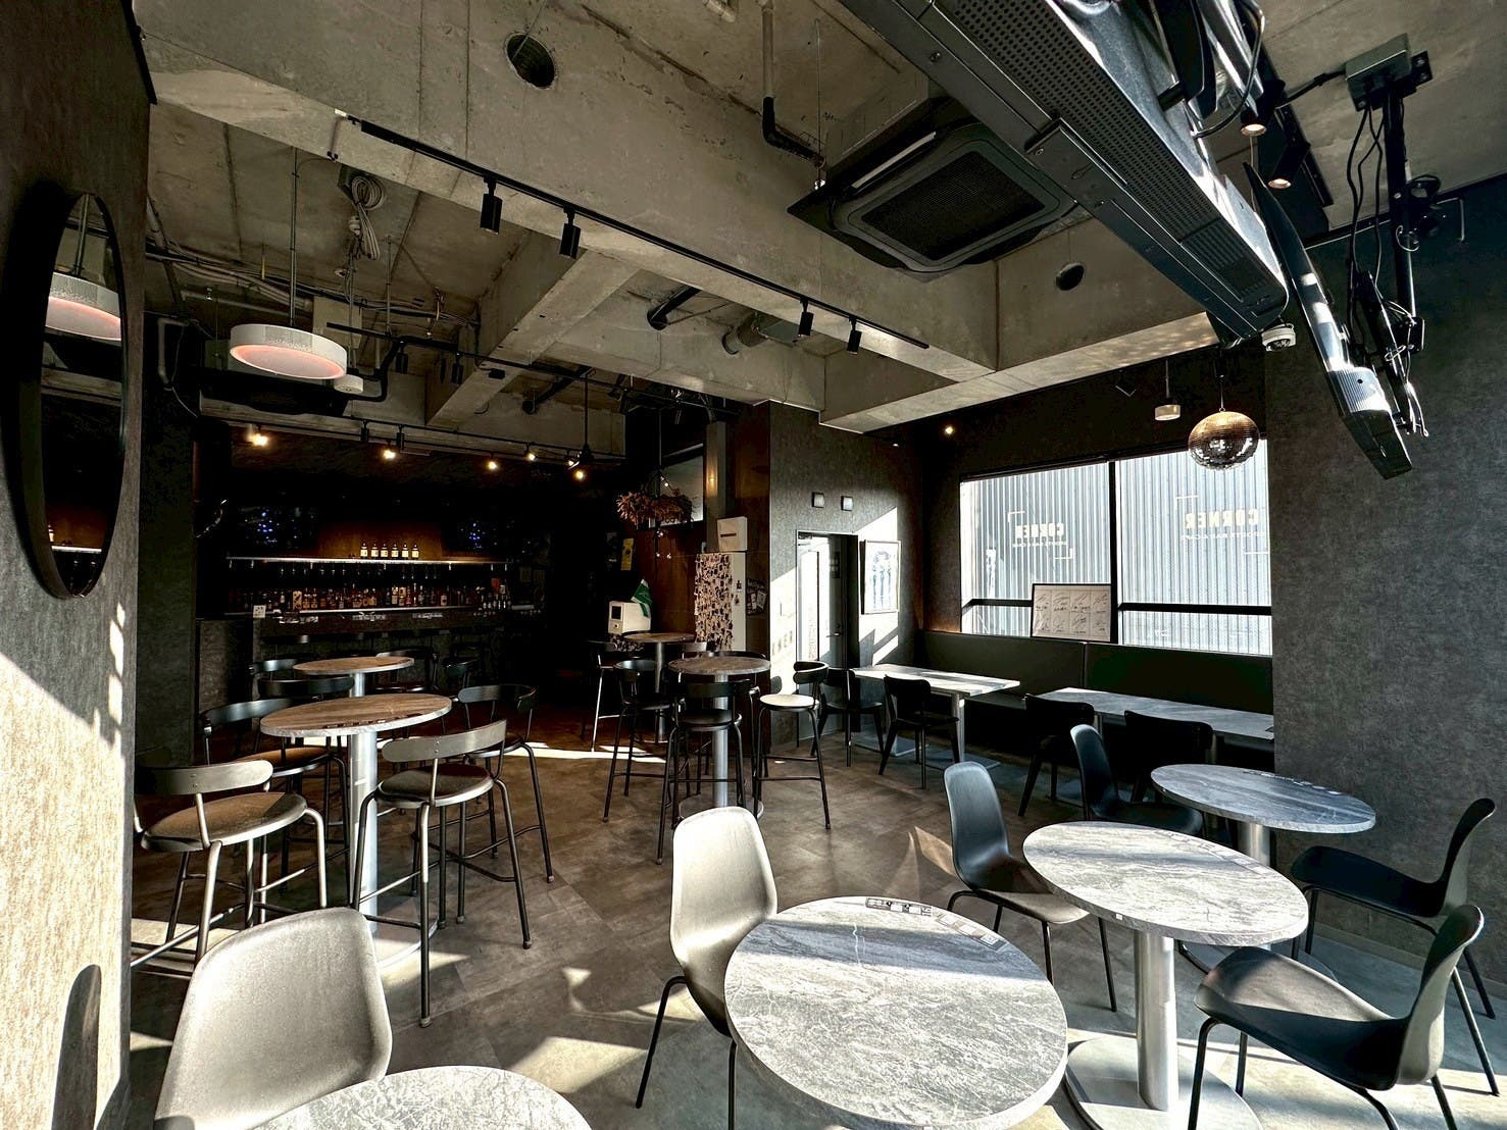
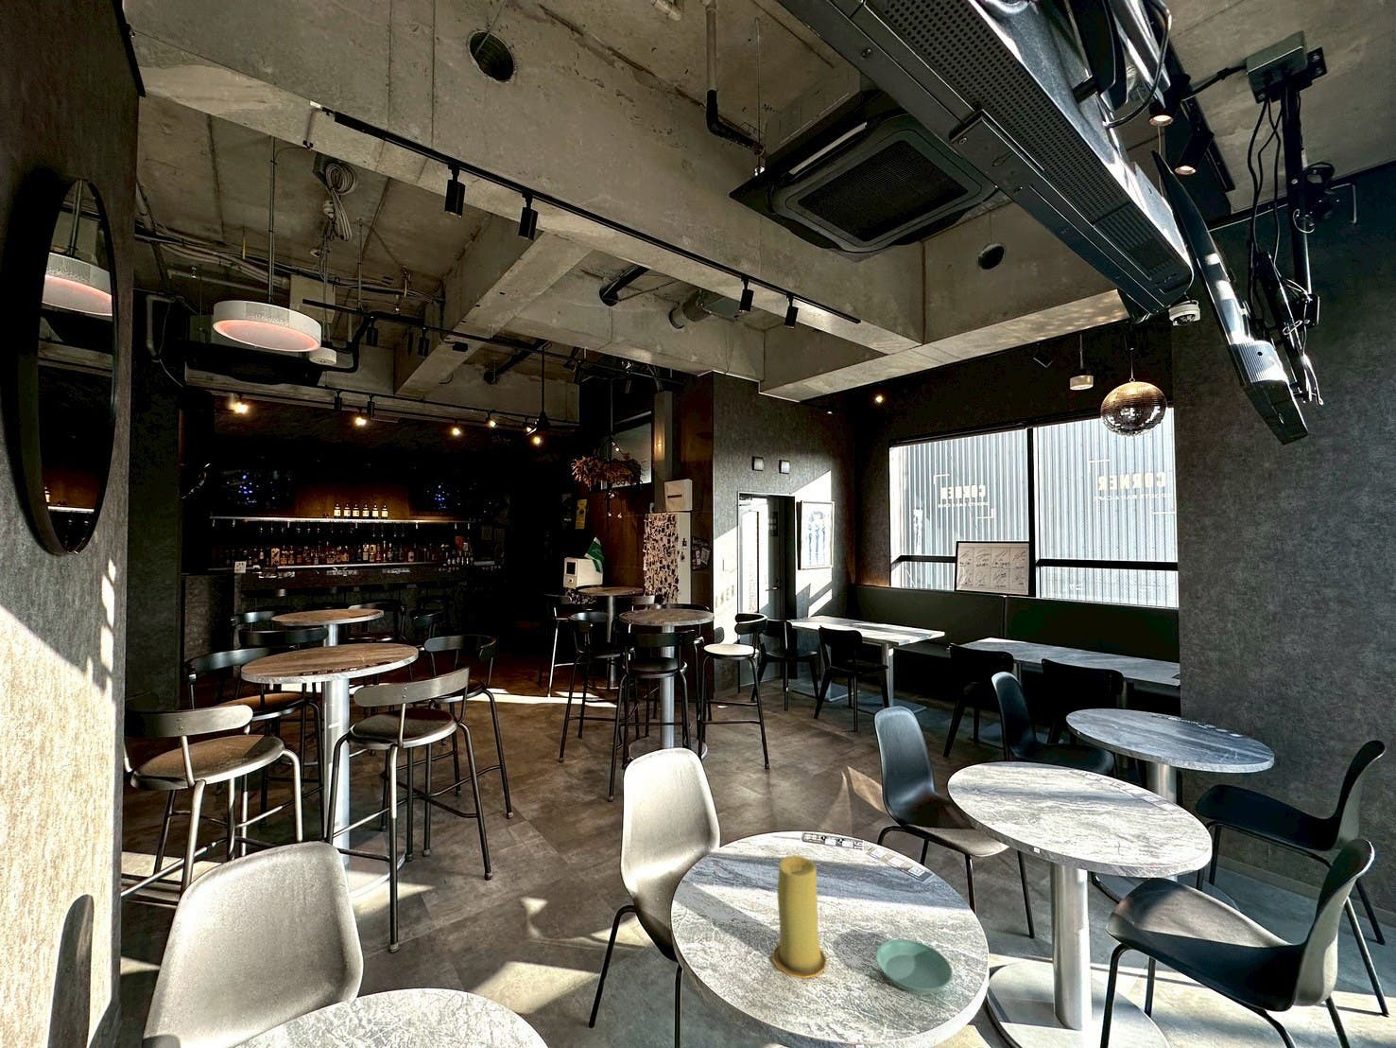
+ saucer [876,938,954,995]
+ candle [771,854,828,979]
